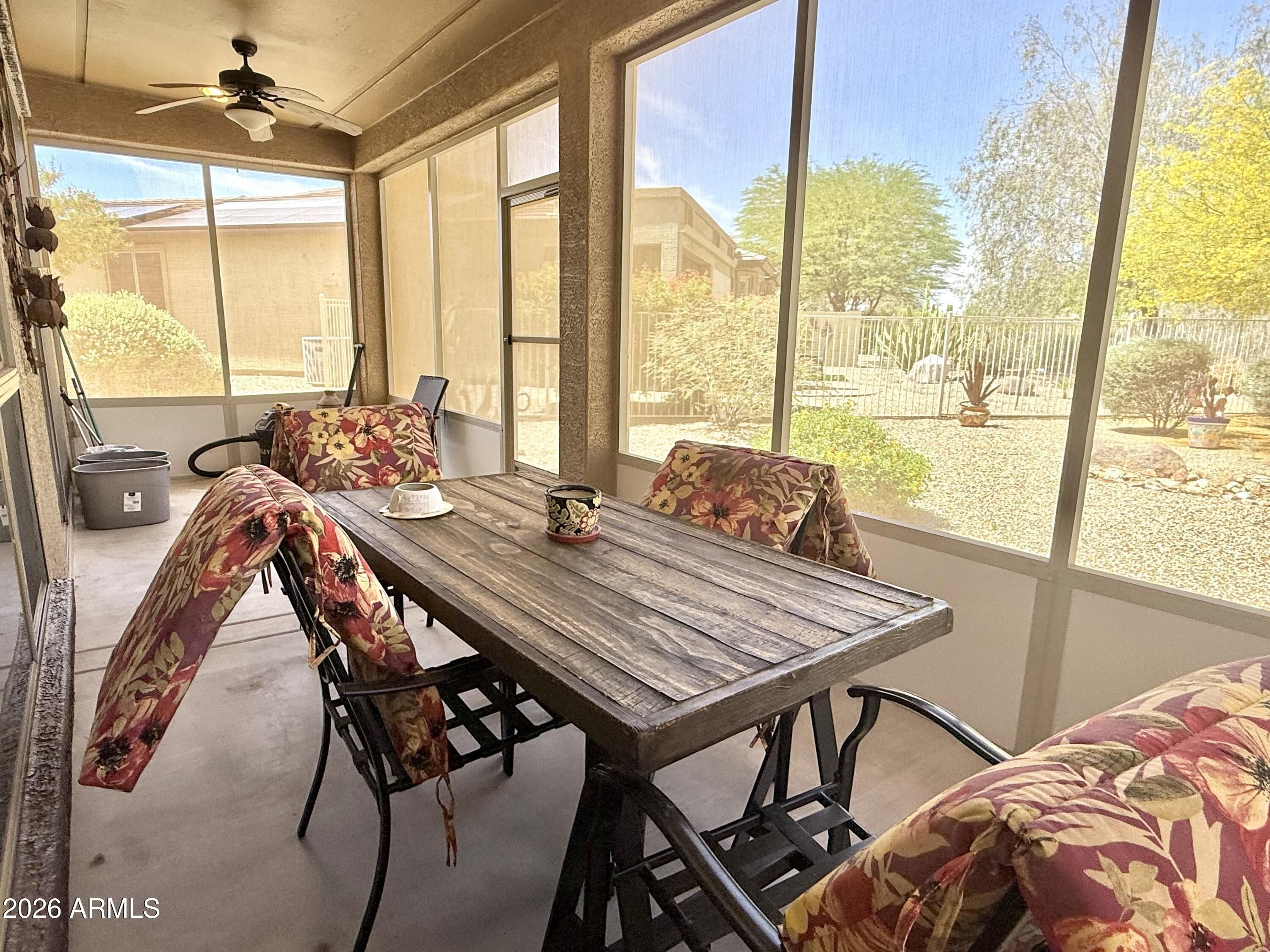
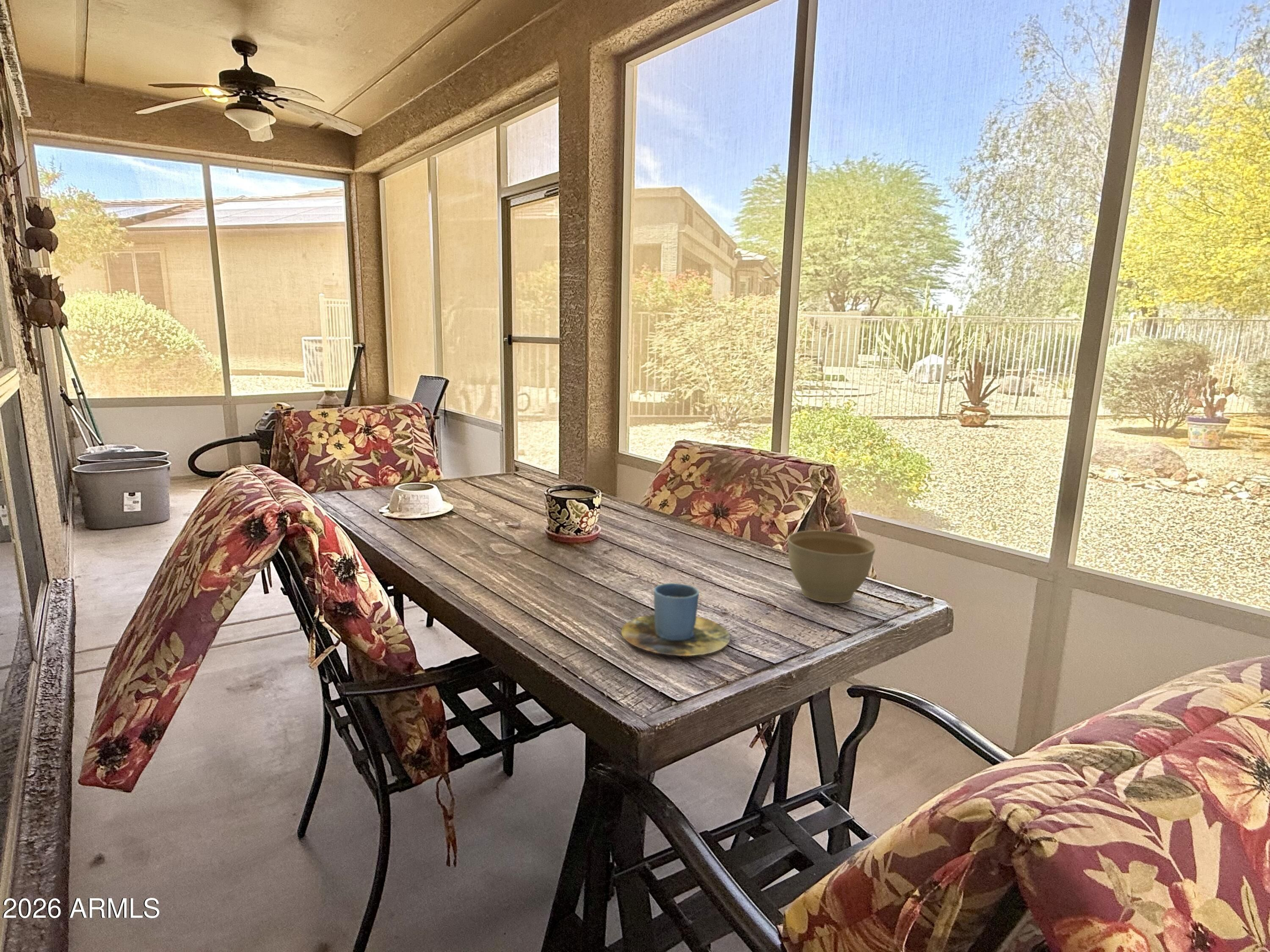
+ planter bowl [787,530,876,604]
+ cup [621,583,731,656]
